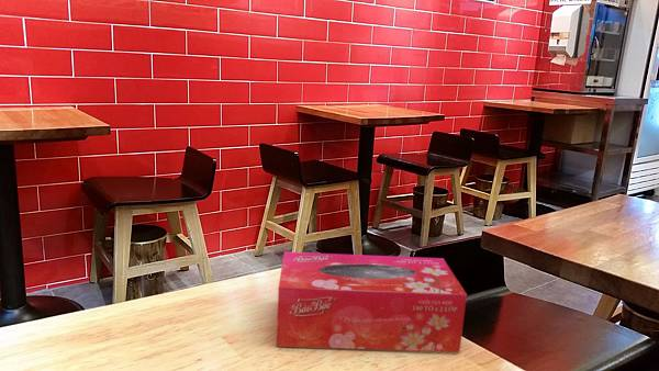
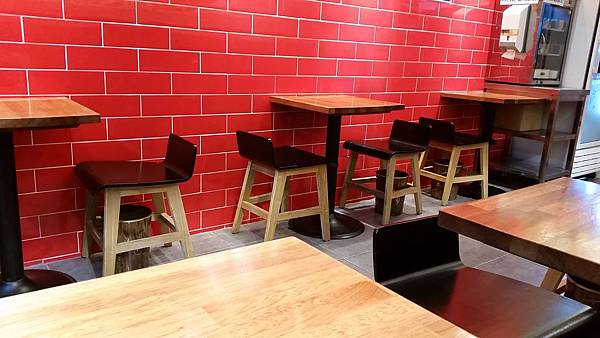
- tissue box [276,250,468,353]
